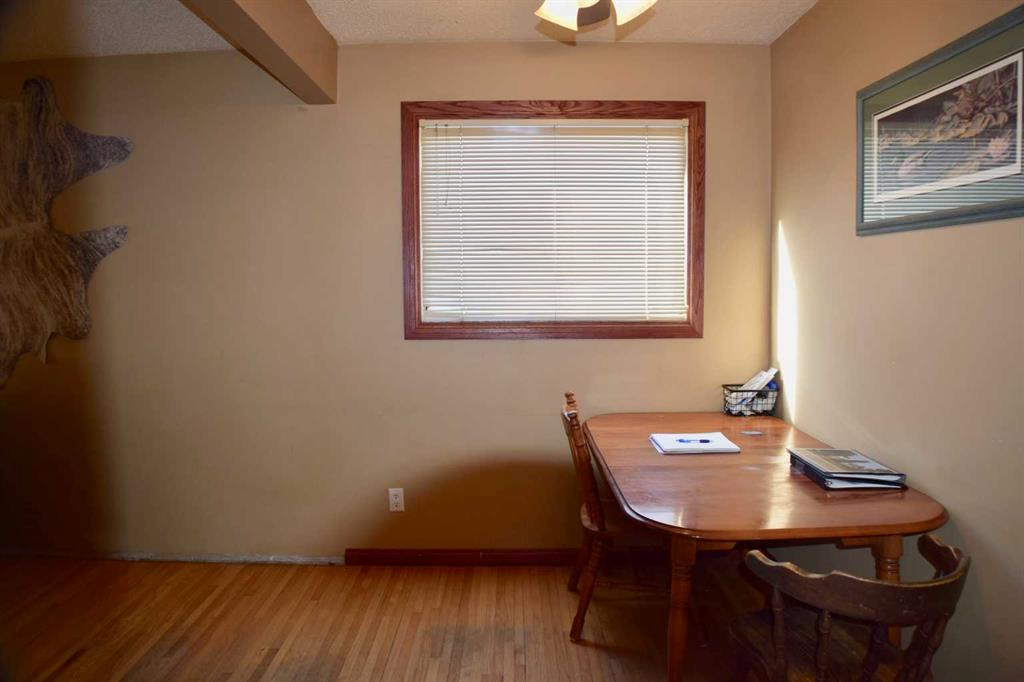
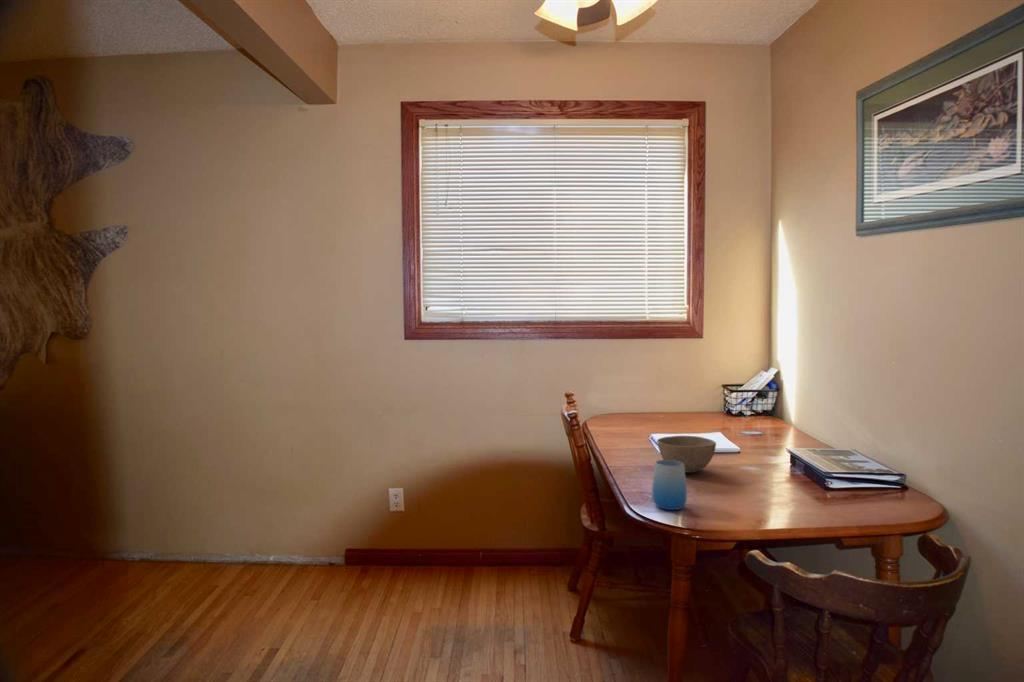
+ cup [651,459,688,511]
+ bowl [656,435,717,474]
